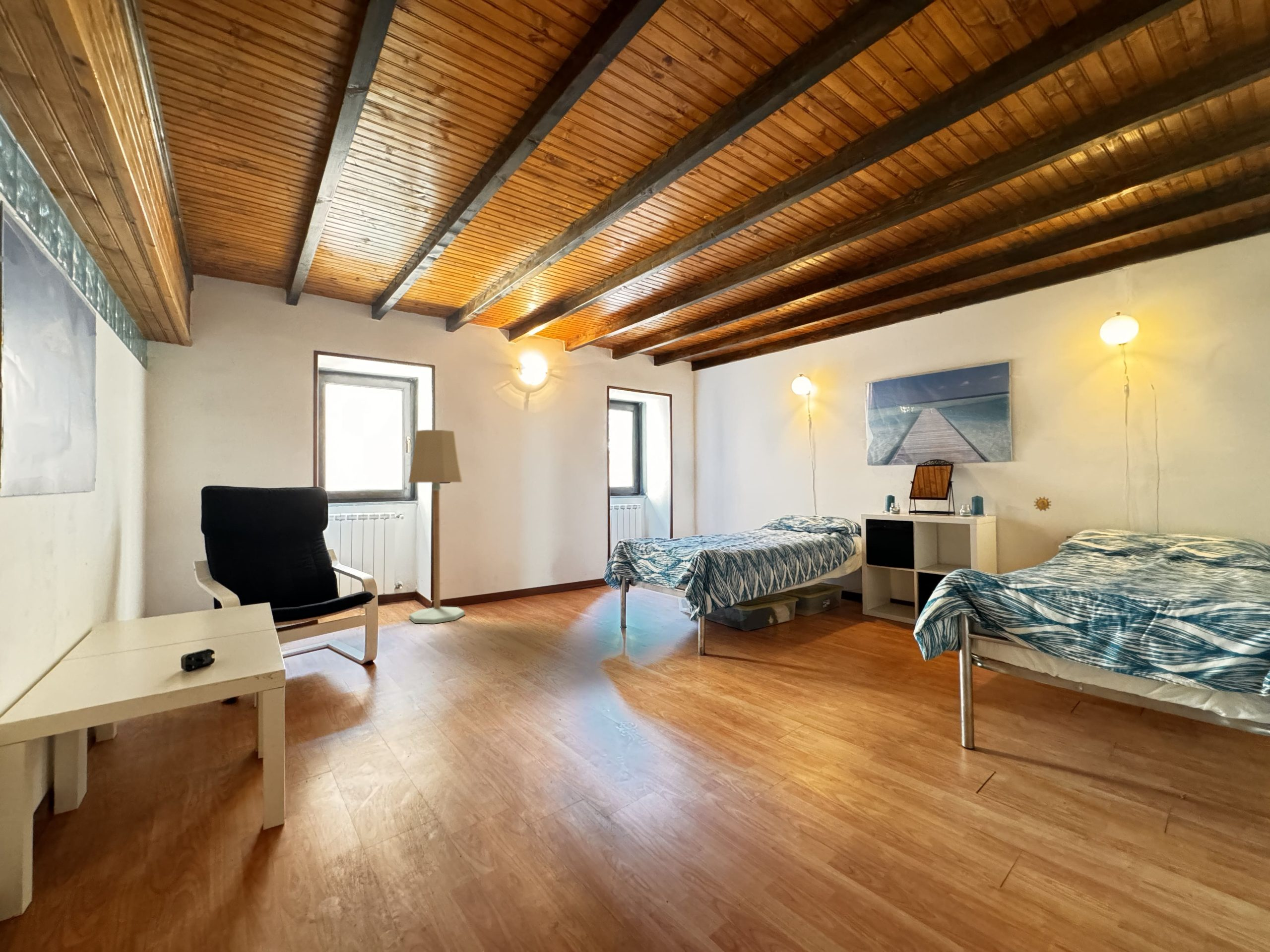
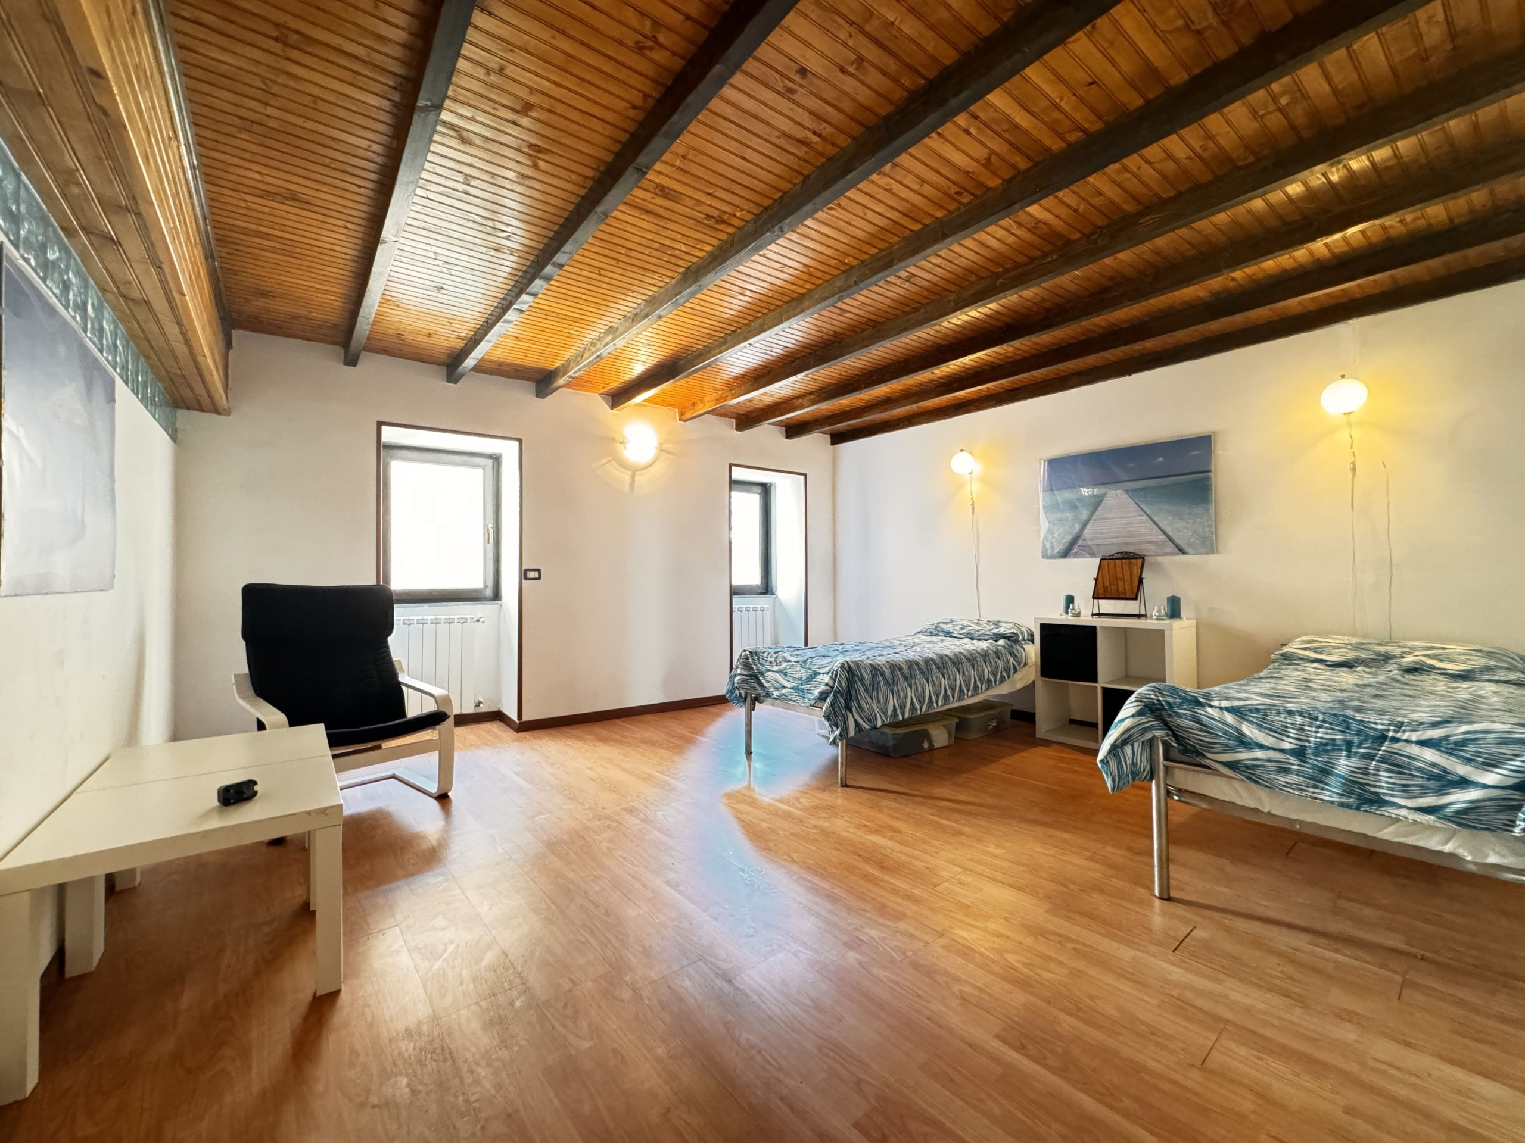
- floor lamp [408,429,465,624]
- medallion [1033,496,1052,512]
